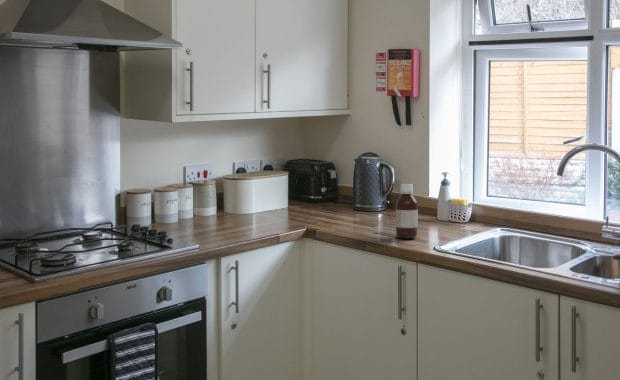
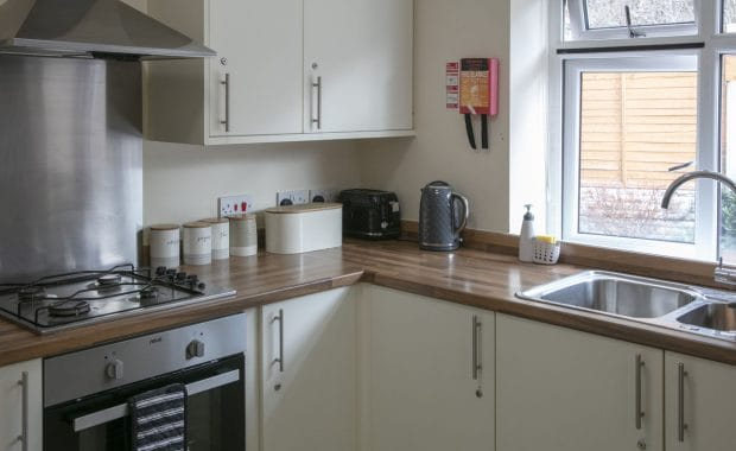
- bottle [395,183,419,239]
